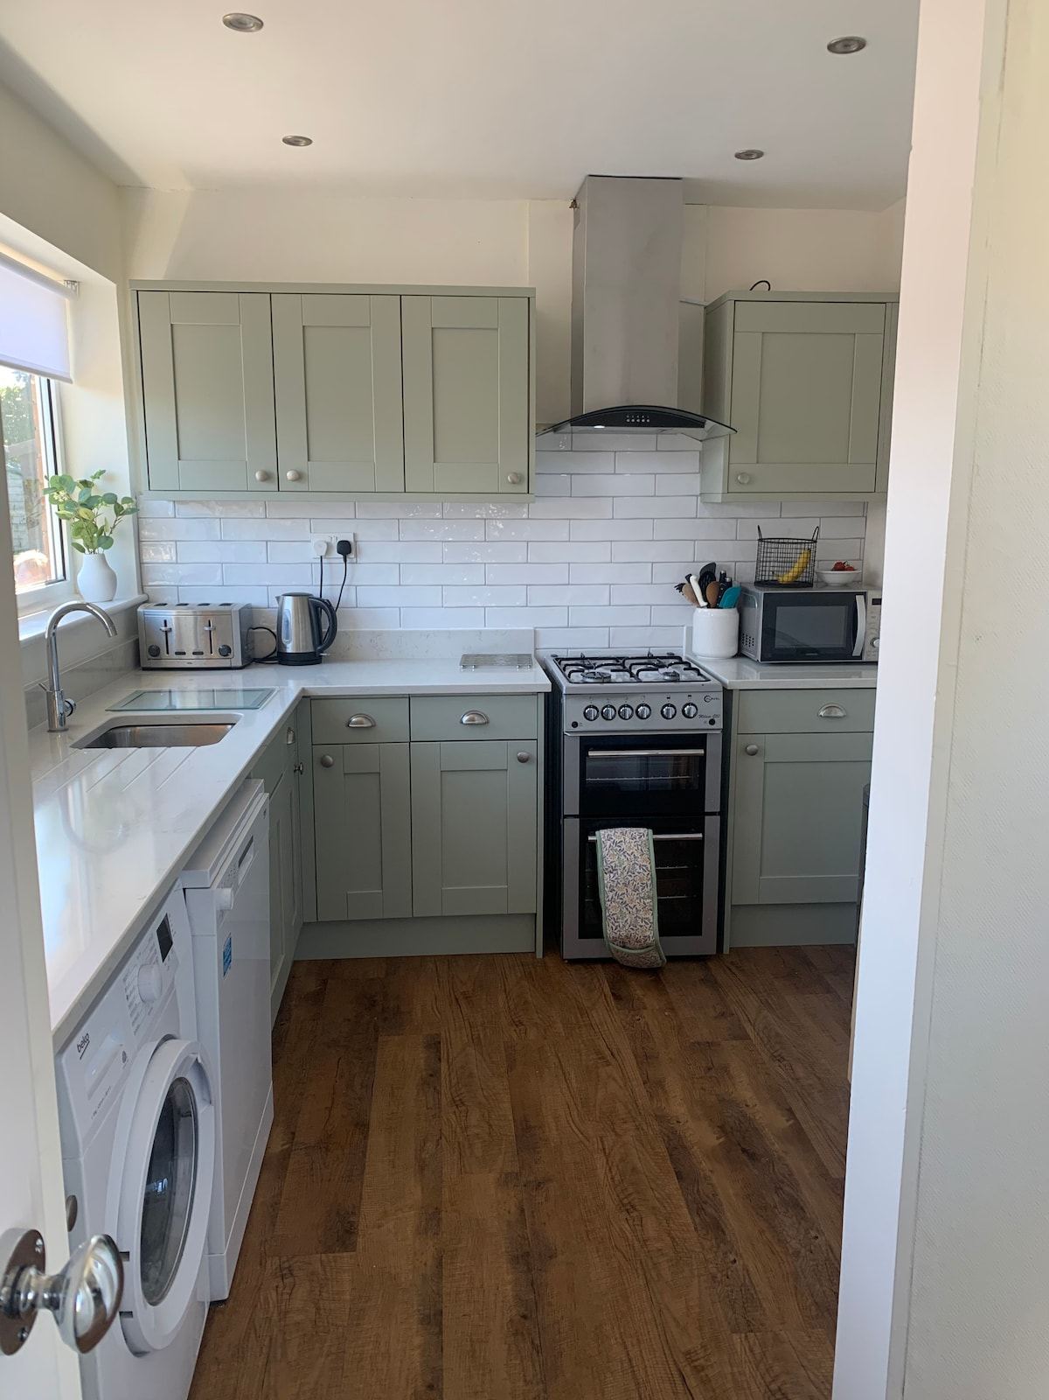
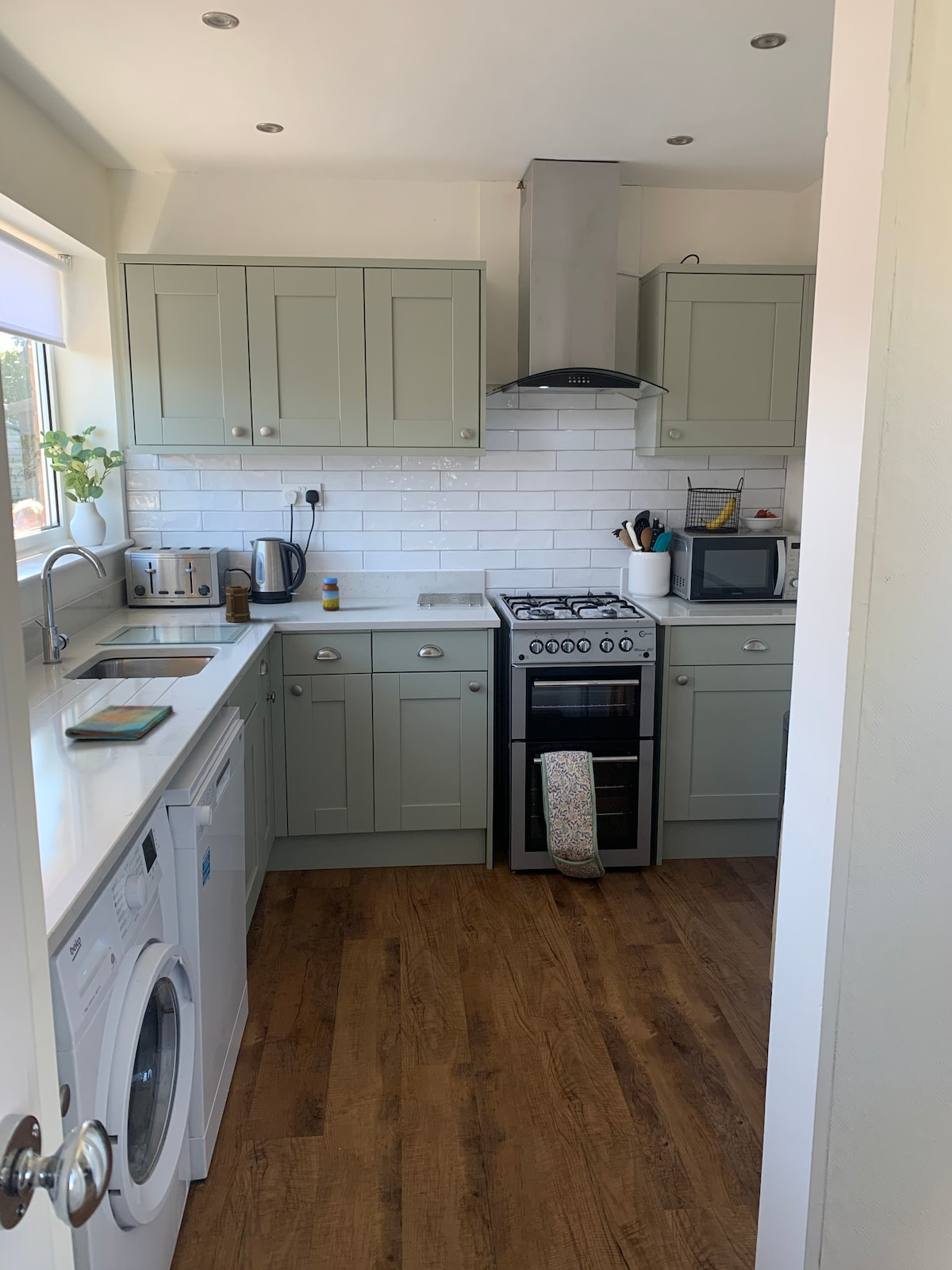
+ jar [322,577,340,611]
+ dish towel [64,704,174,741]
+ mug [225,585,251,623]
